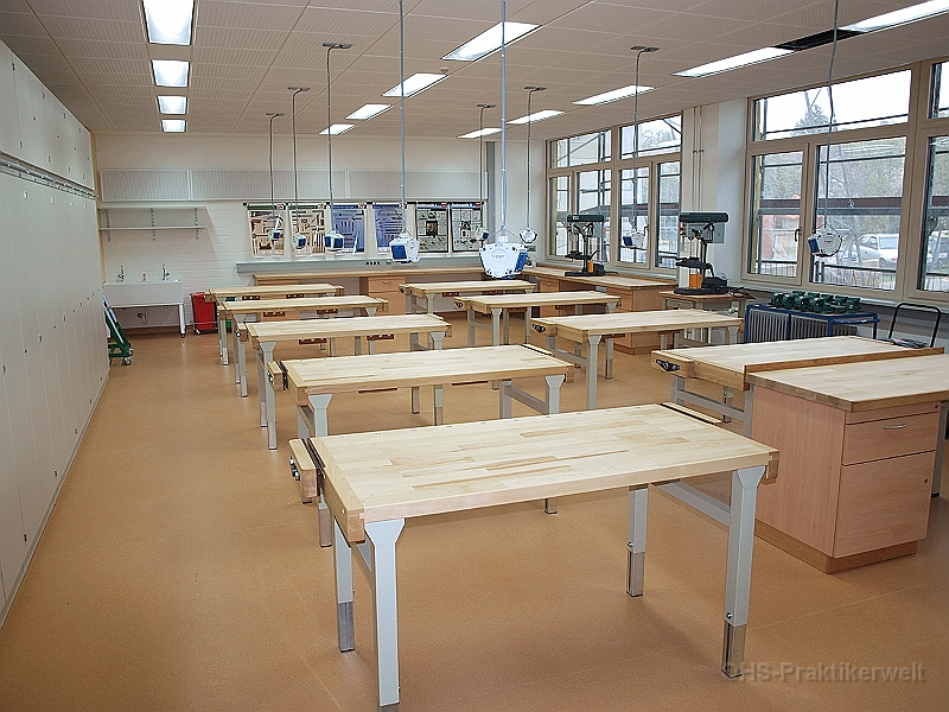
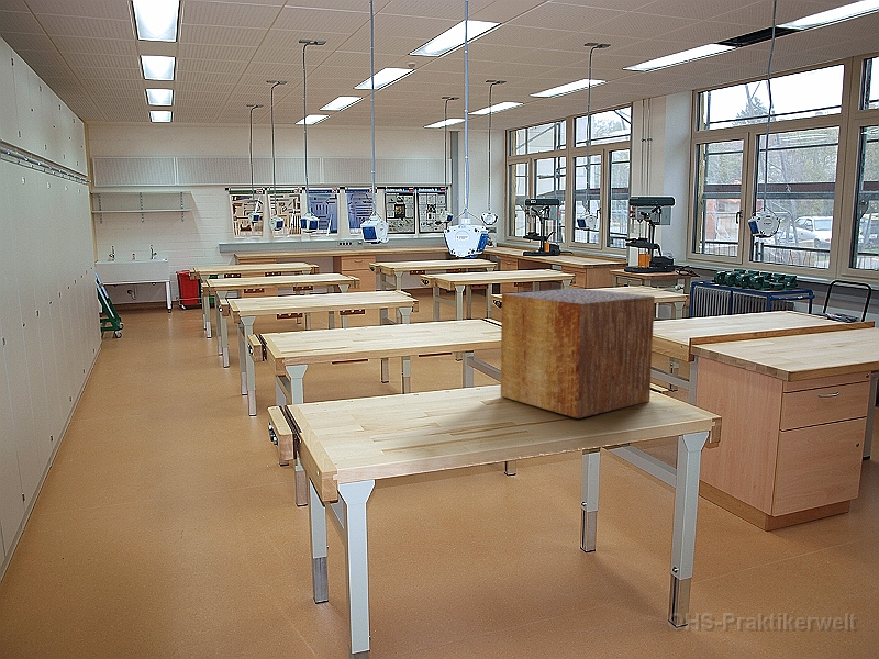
+ wood block [500,287,656,420]
